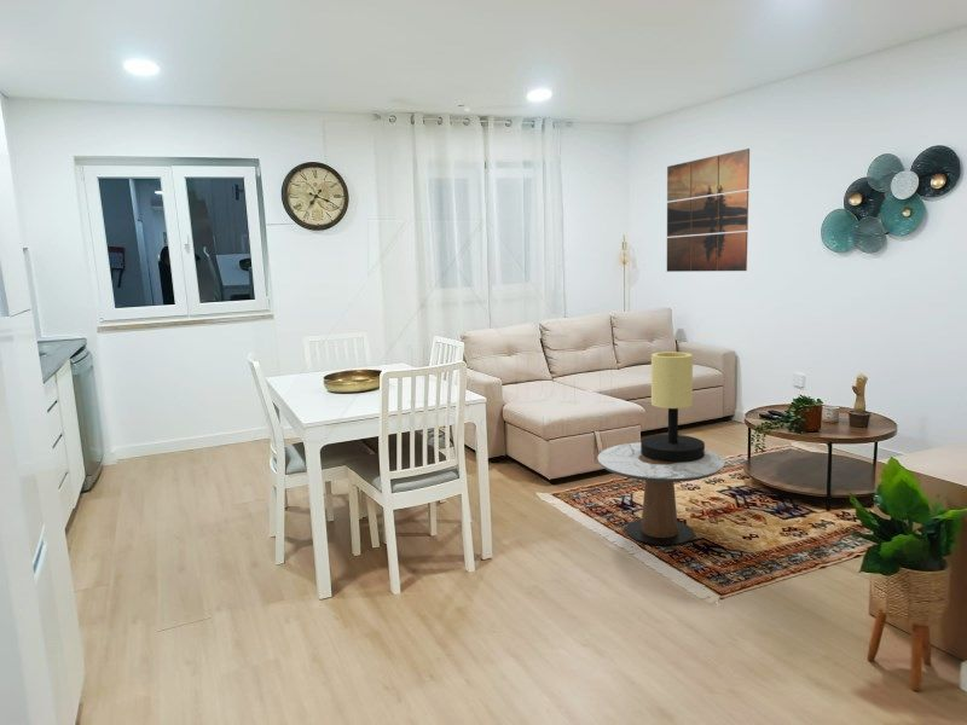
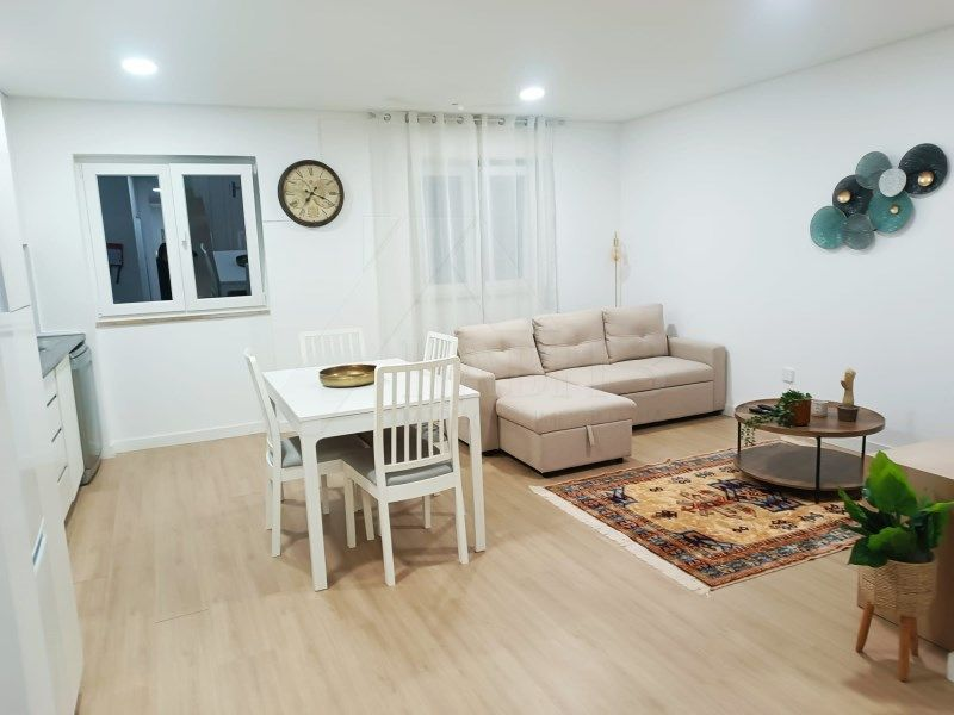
- table lamp [639,350,706,463]
- wall art [666,147,751,273]
- side table [597,441,725,546]
